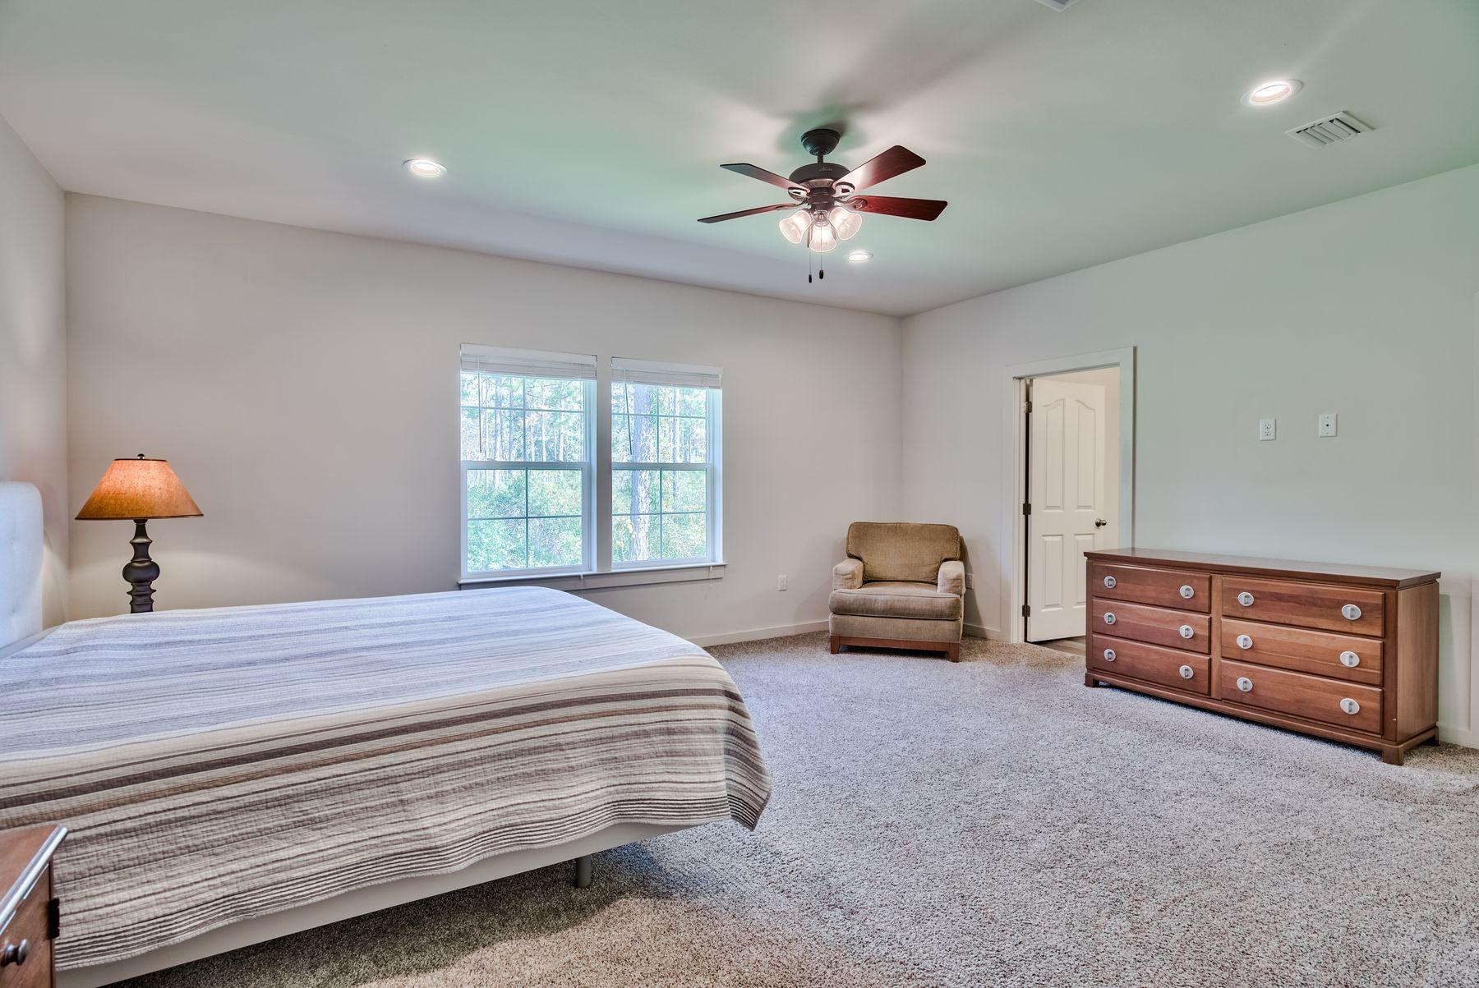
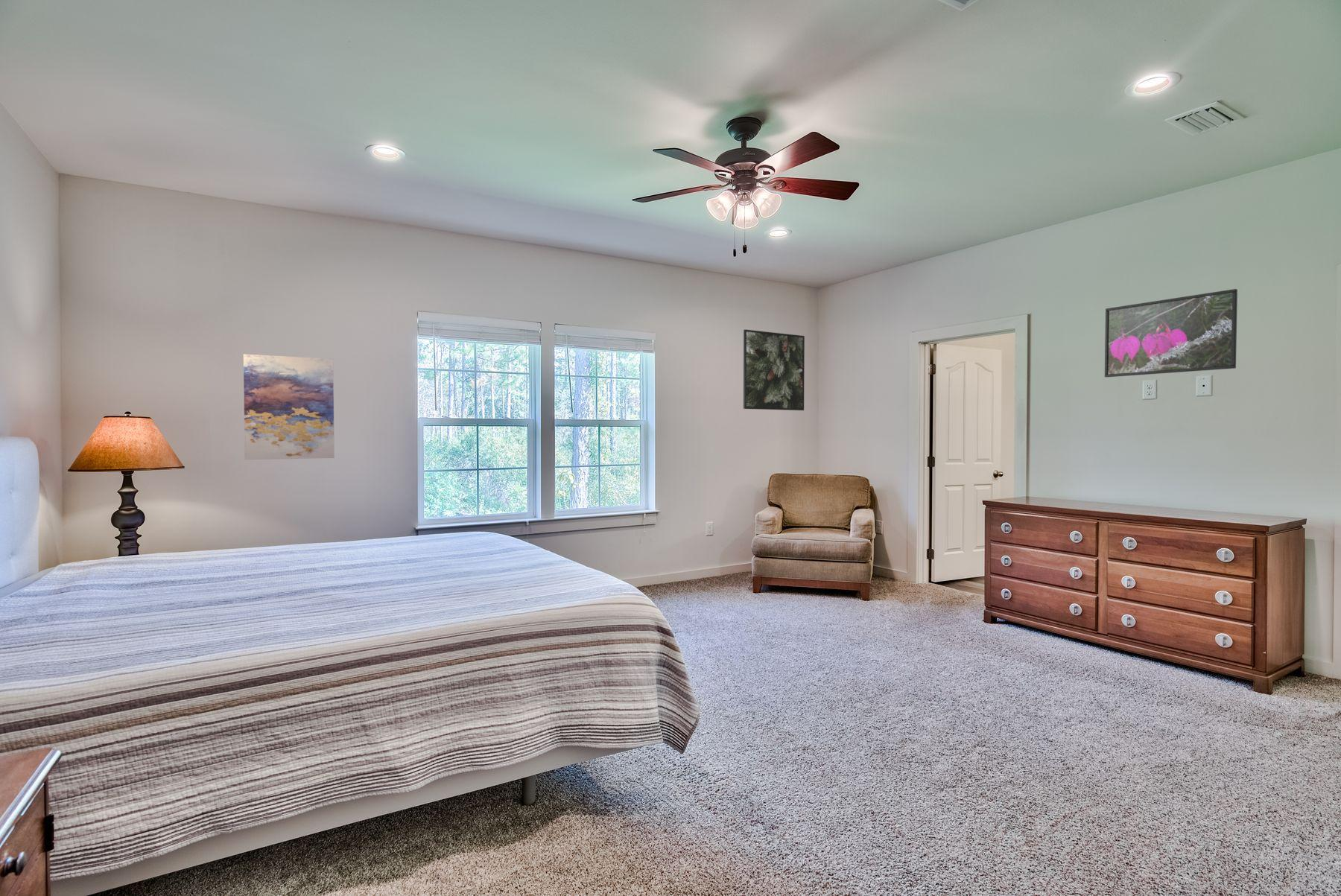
+ wall art [243,353,335,460]
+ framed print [1104,288,1238,378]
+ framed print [743,328,805,411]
